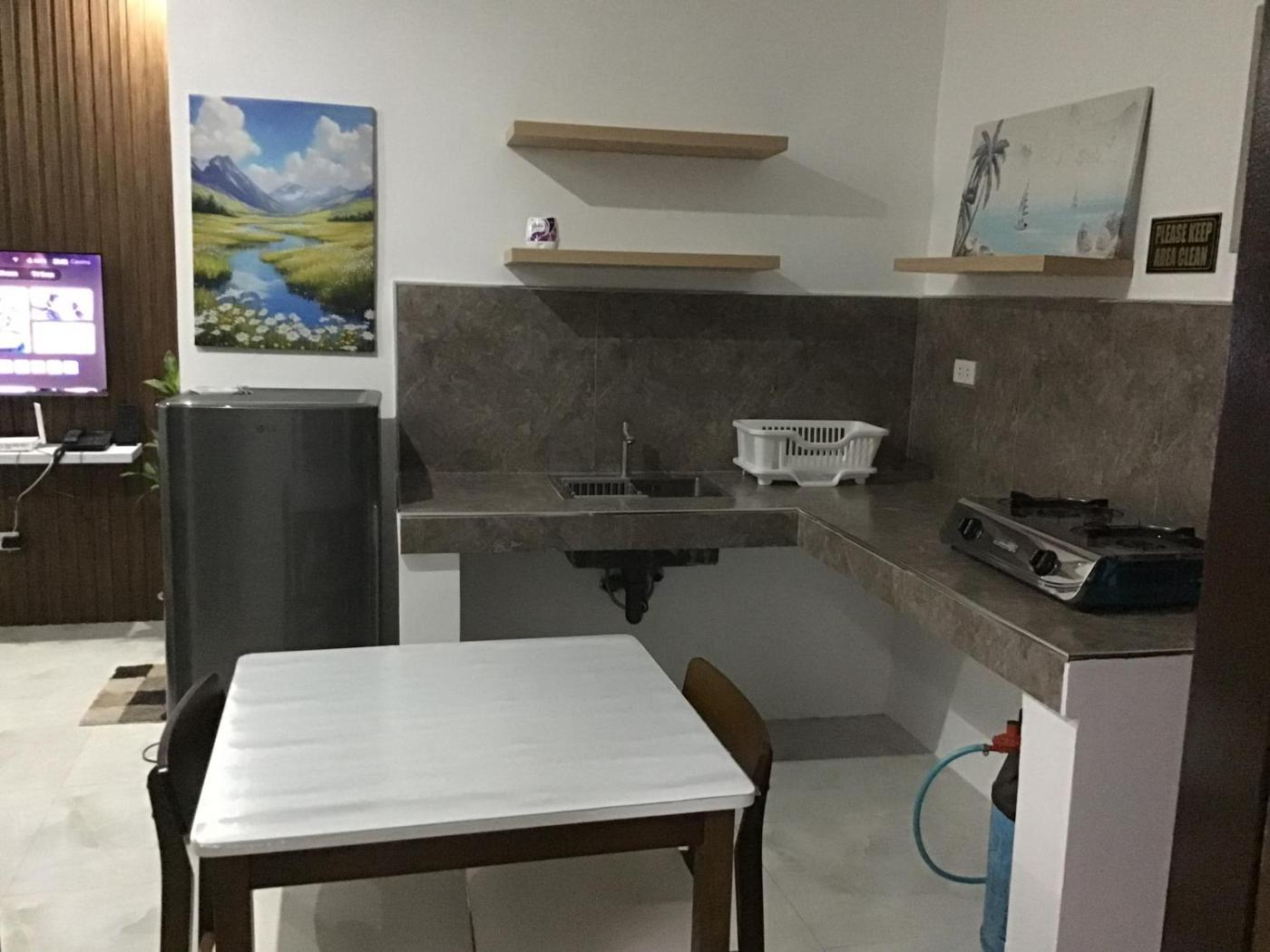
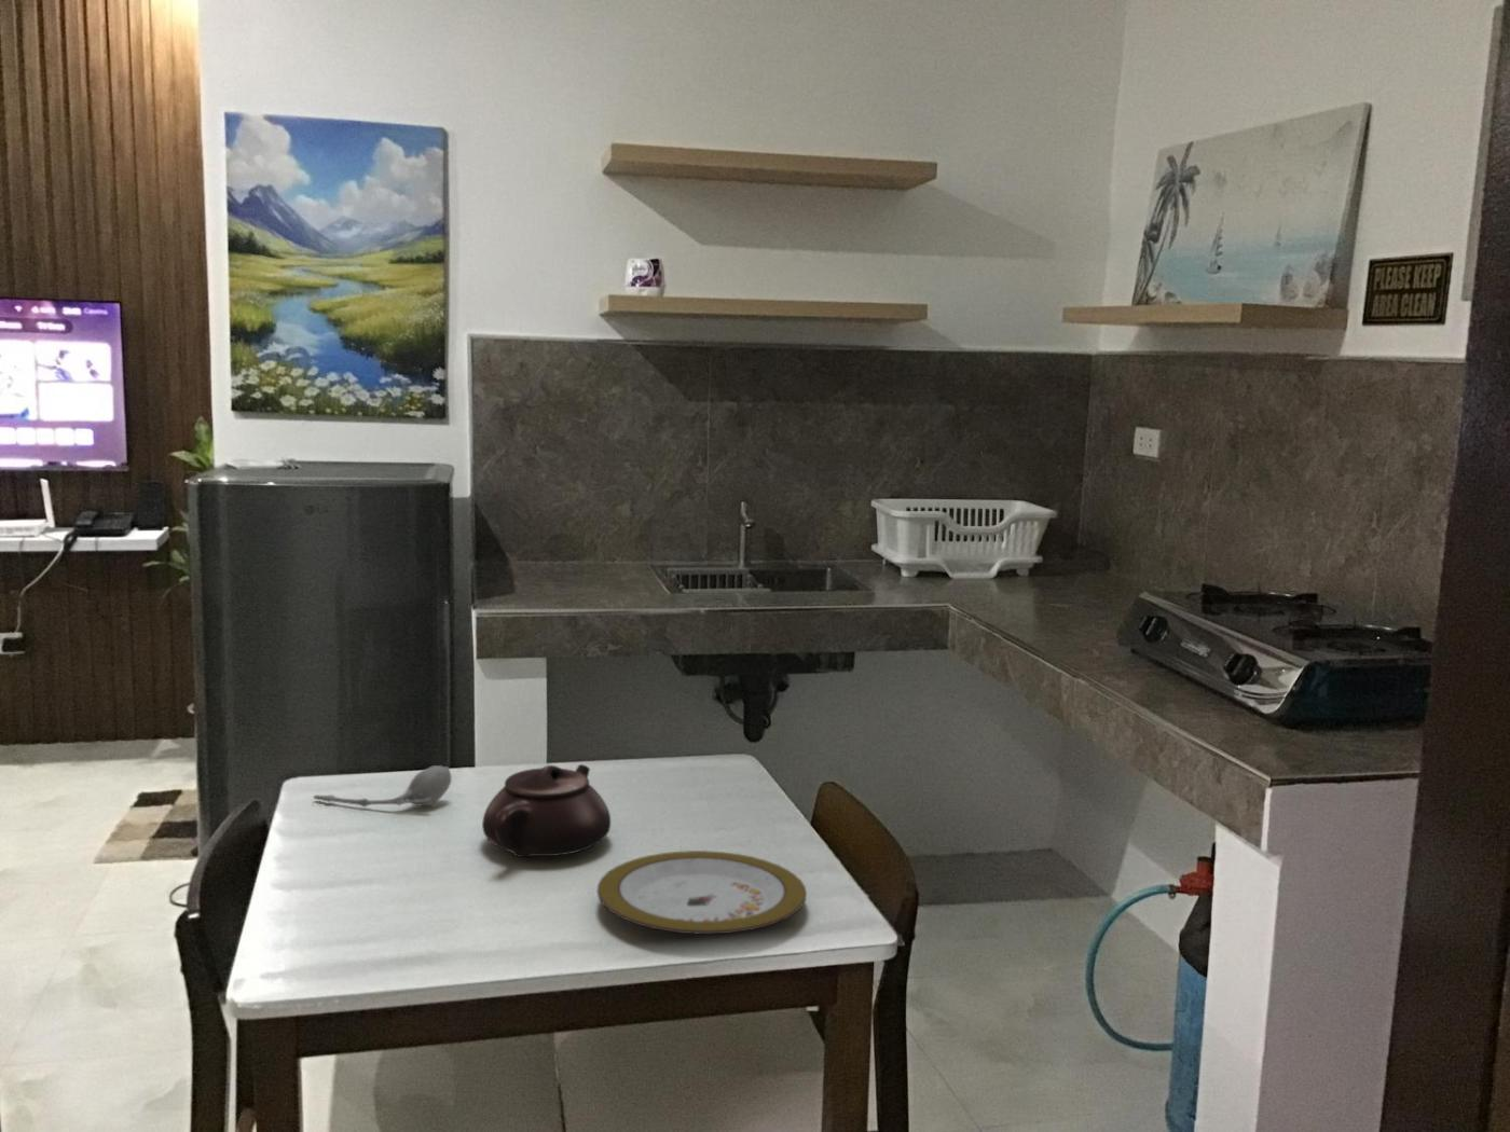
+ teapot [482,763,611,859]
+ plate [597,849,807,935]
+ spoon [313,765,453,807]
